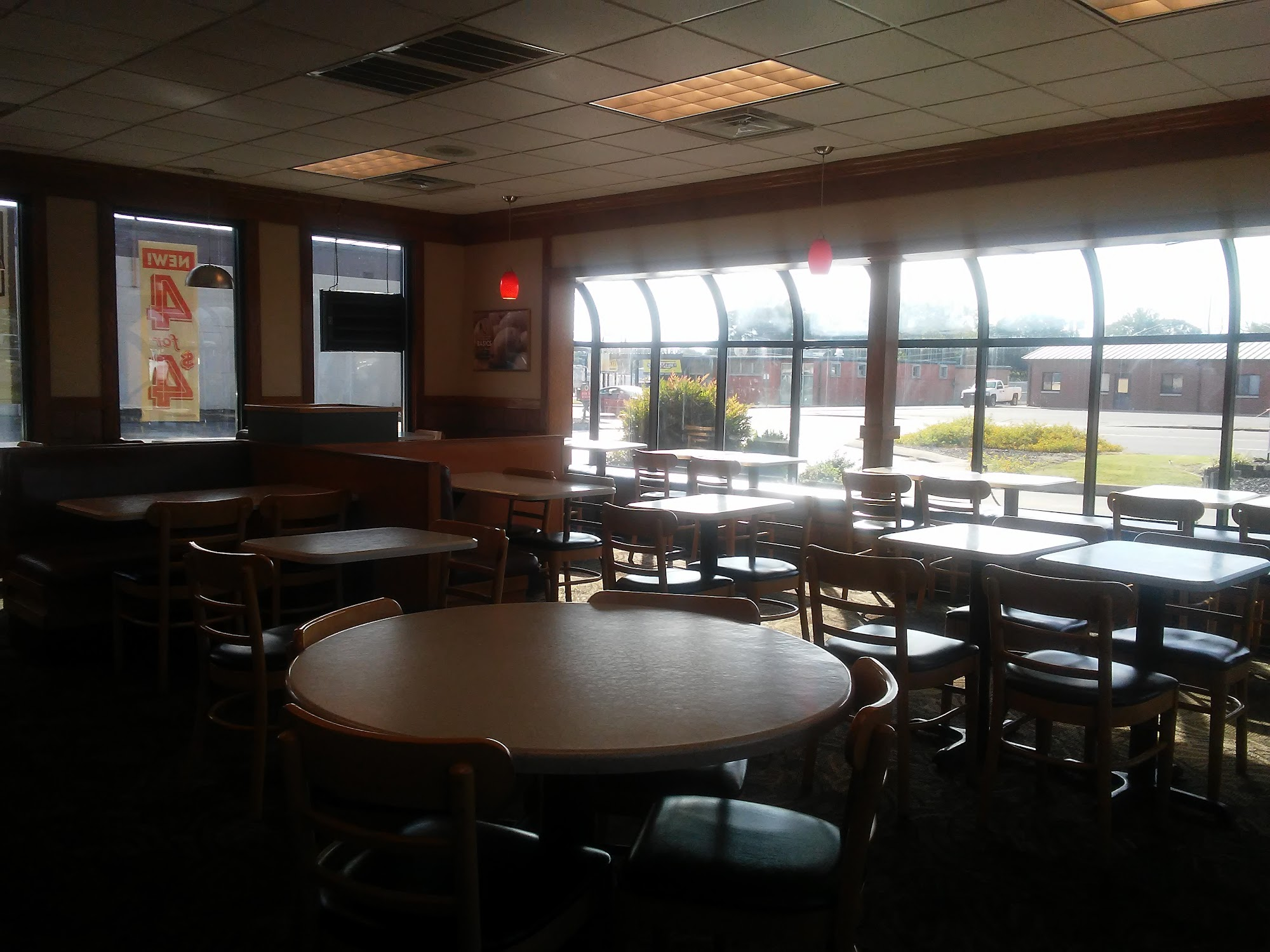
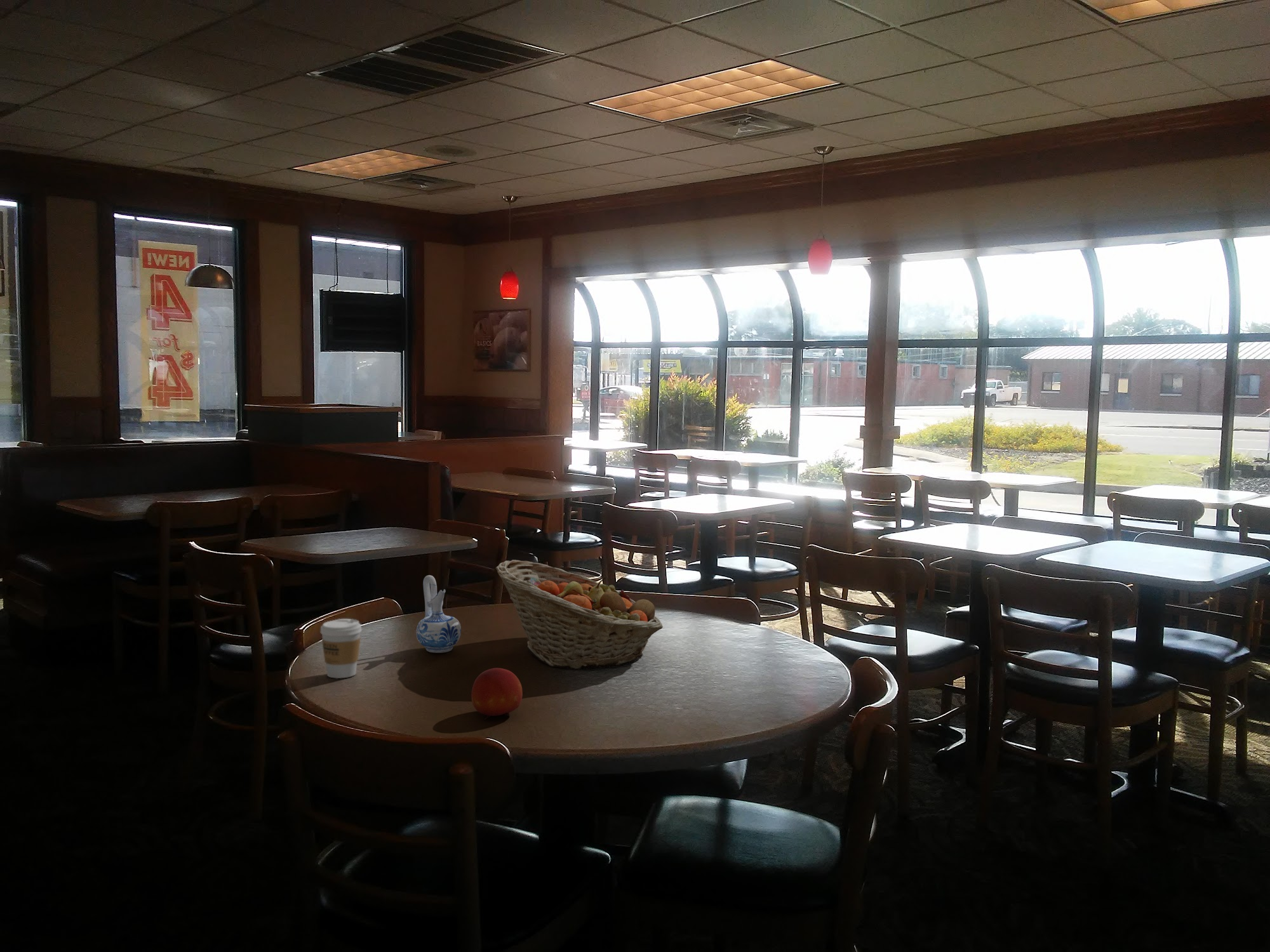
+ fruit basket [495,559,663,670]
+ coffee cup [319,618,362,679]
+ fruit [471,668,523,720]
+ ceramic pitcher [415,574,462,654]
